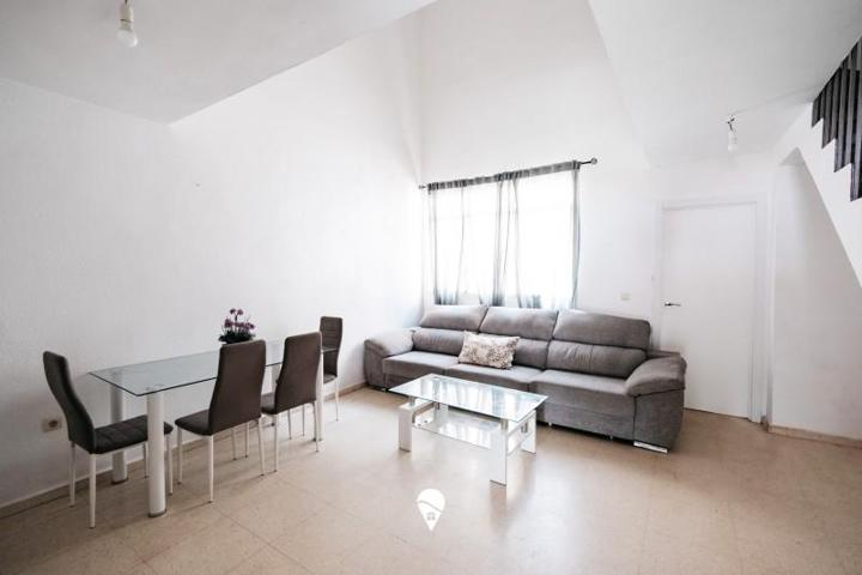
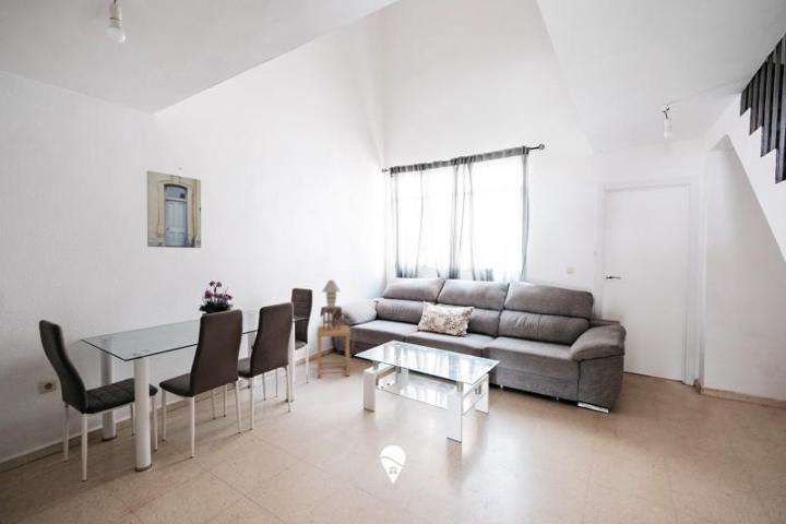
+ side table [315,324,352,379]
+ table lamp [319,279,353,331]
+ wall art [145,169,202,249]
